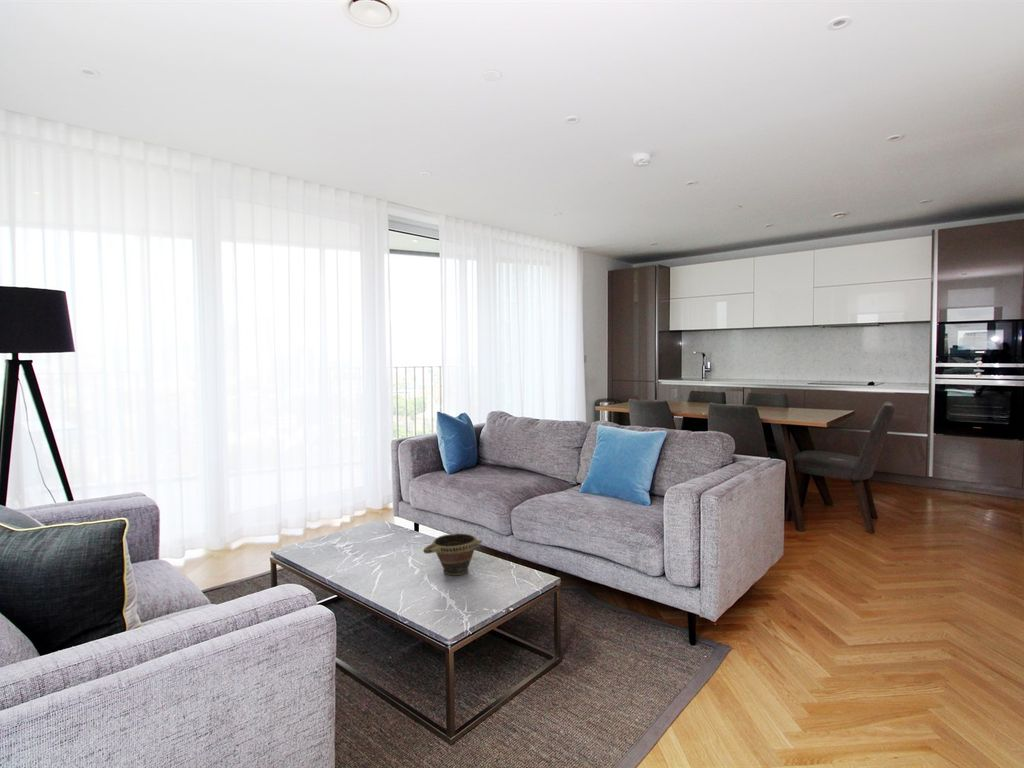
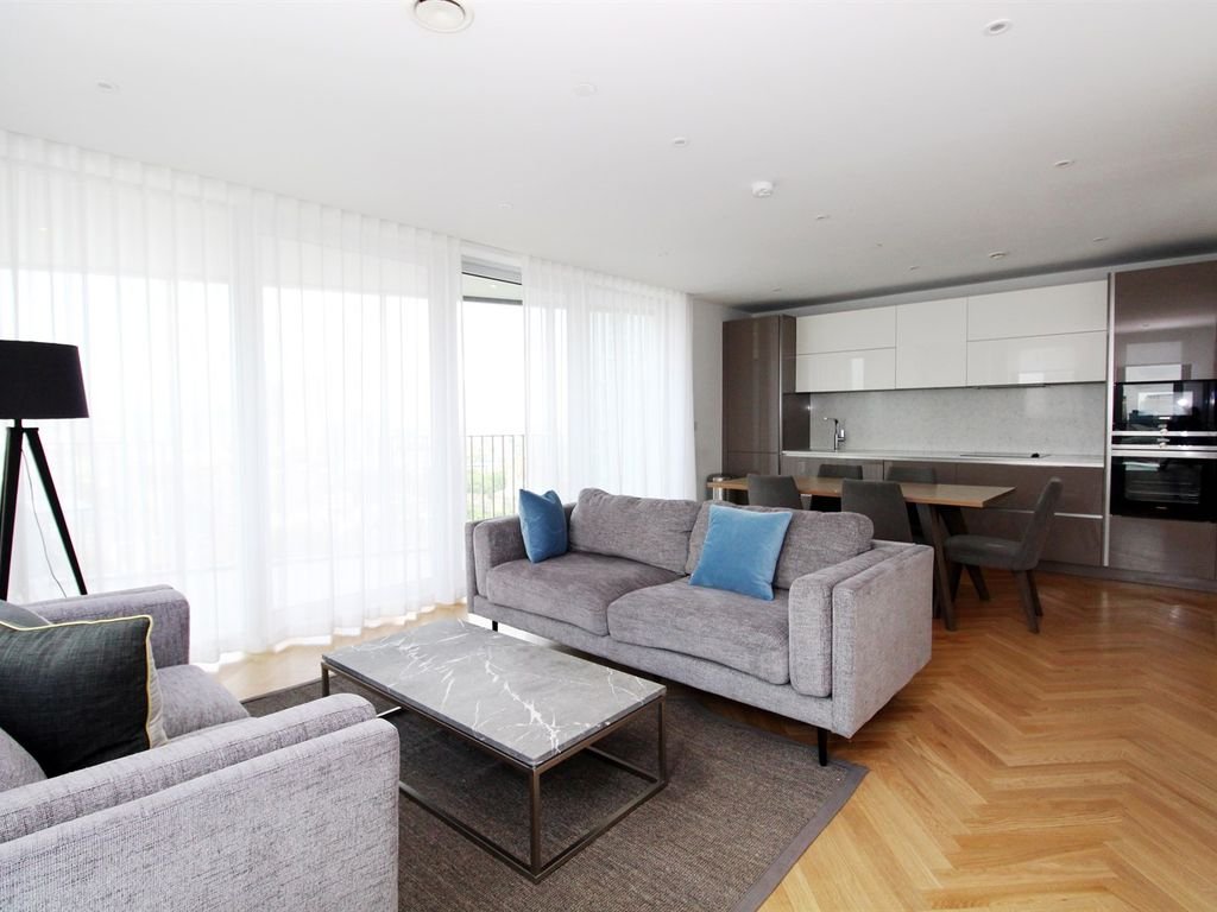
- bowl [422,533,483,576]
